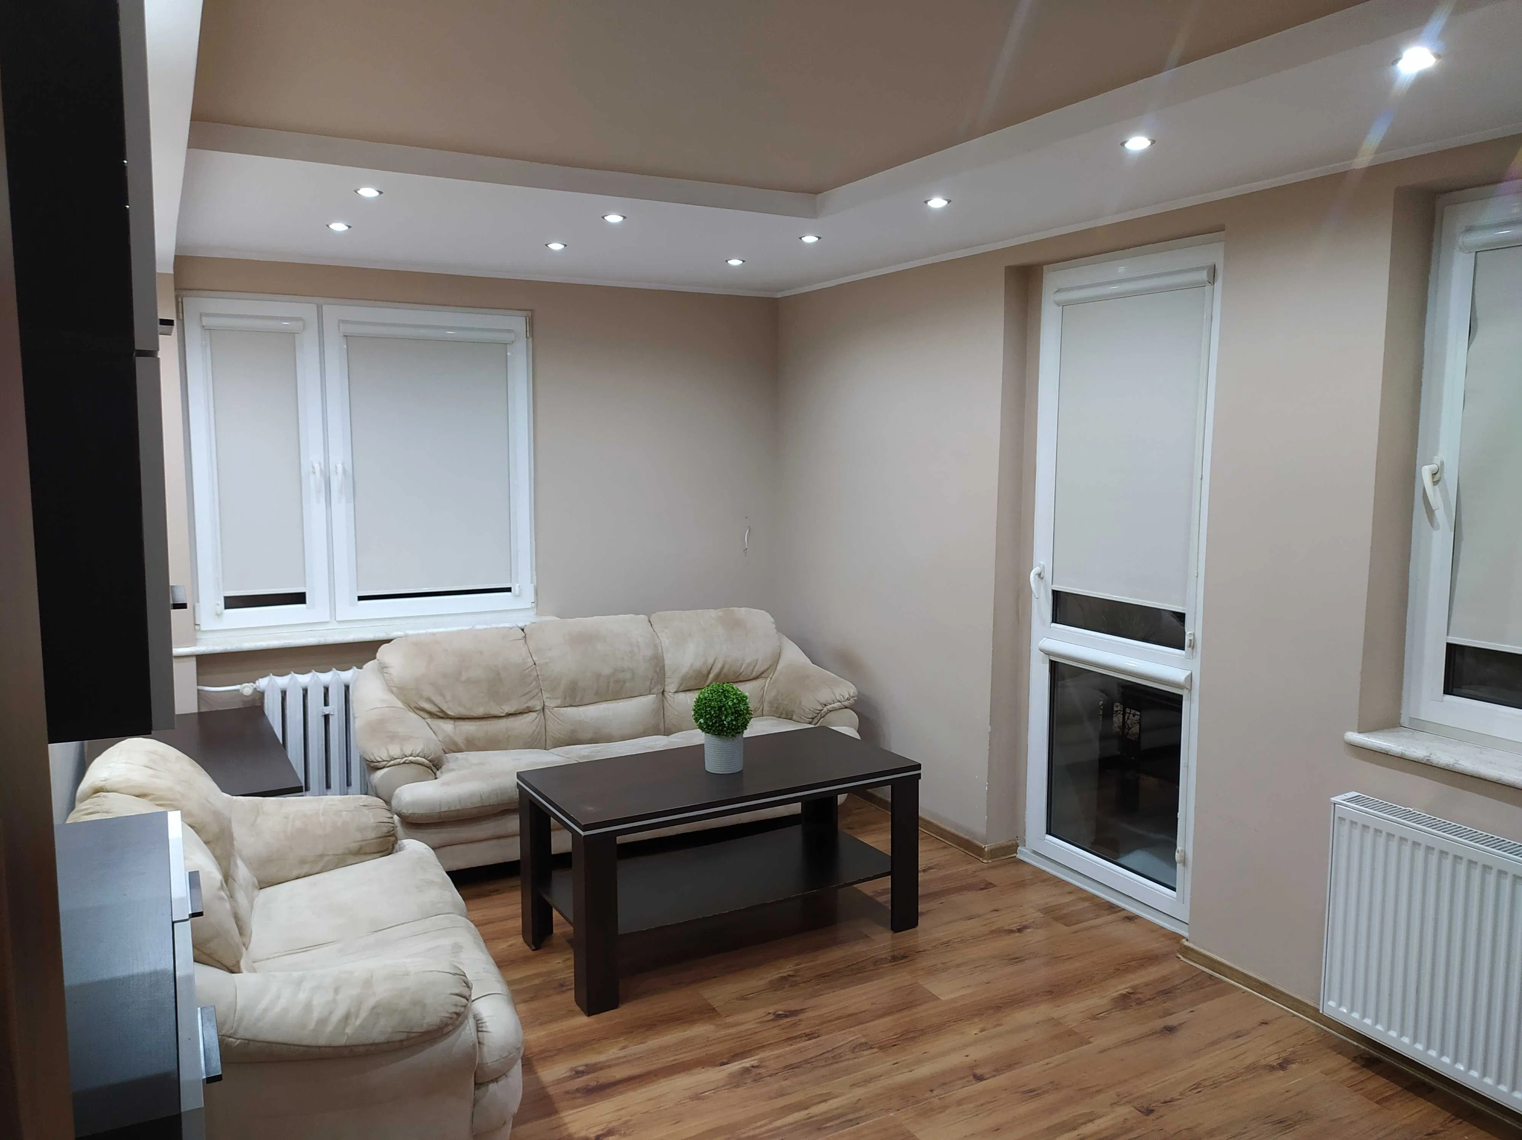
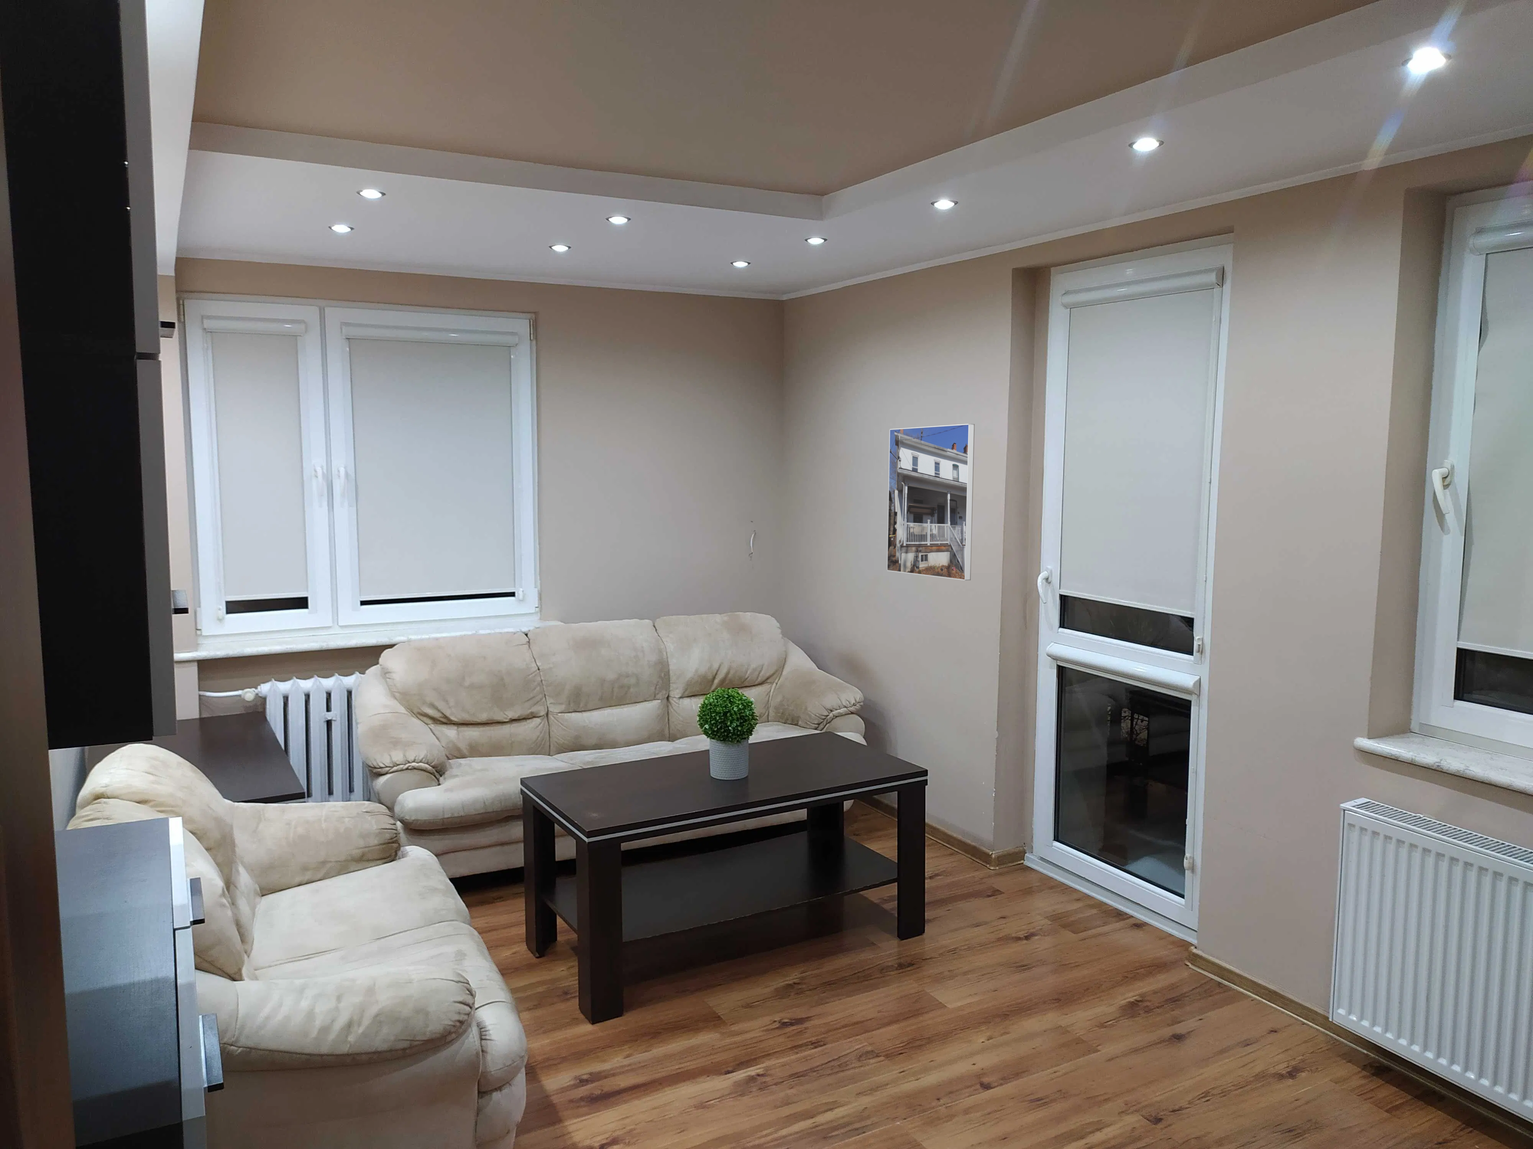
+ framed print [886,424,975,581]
